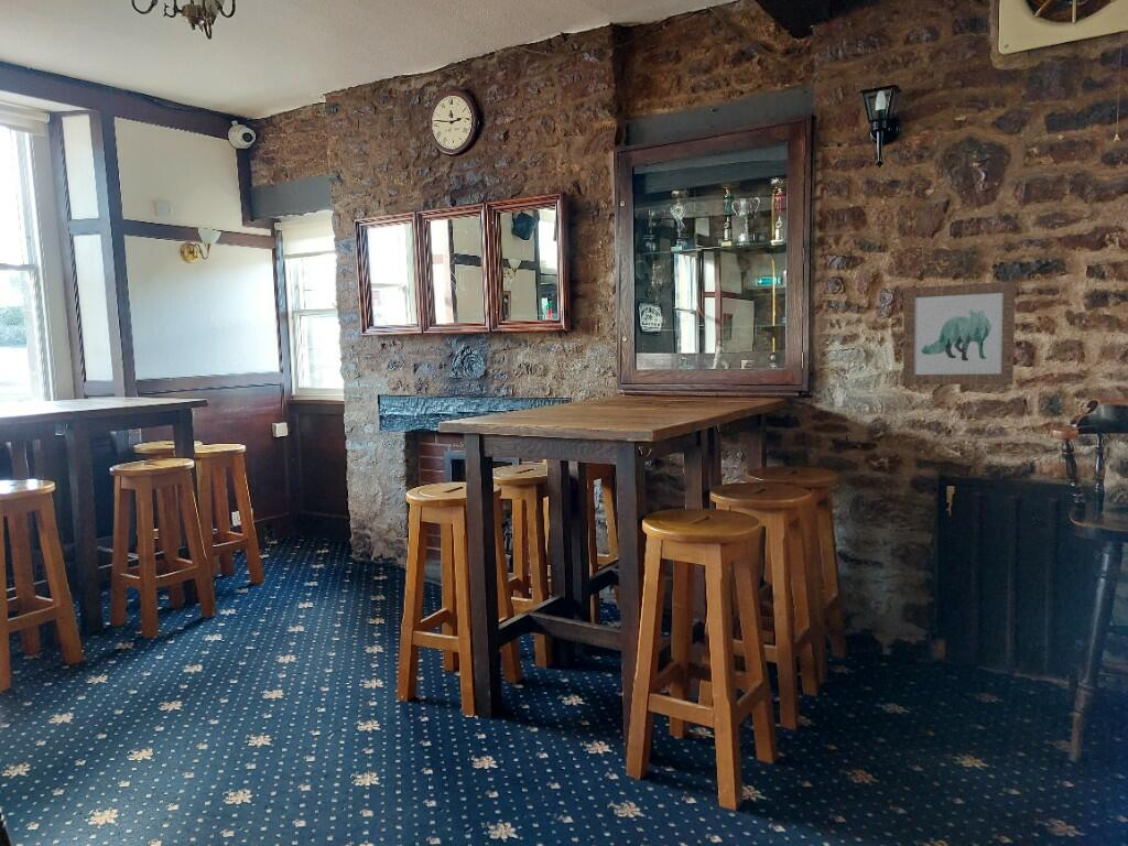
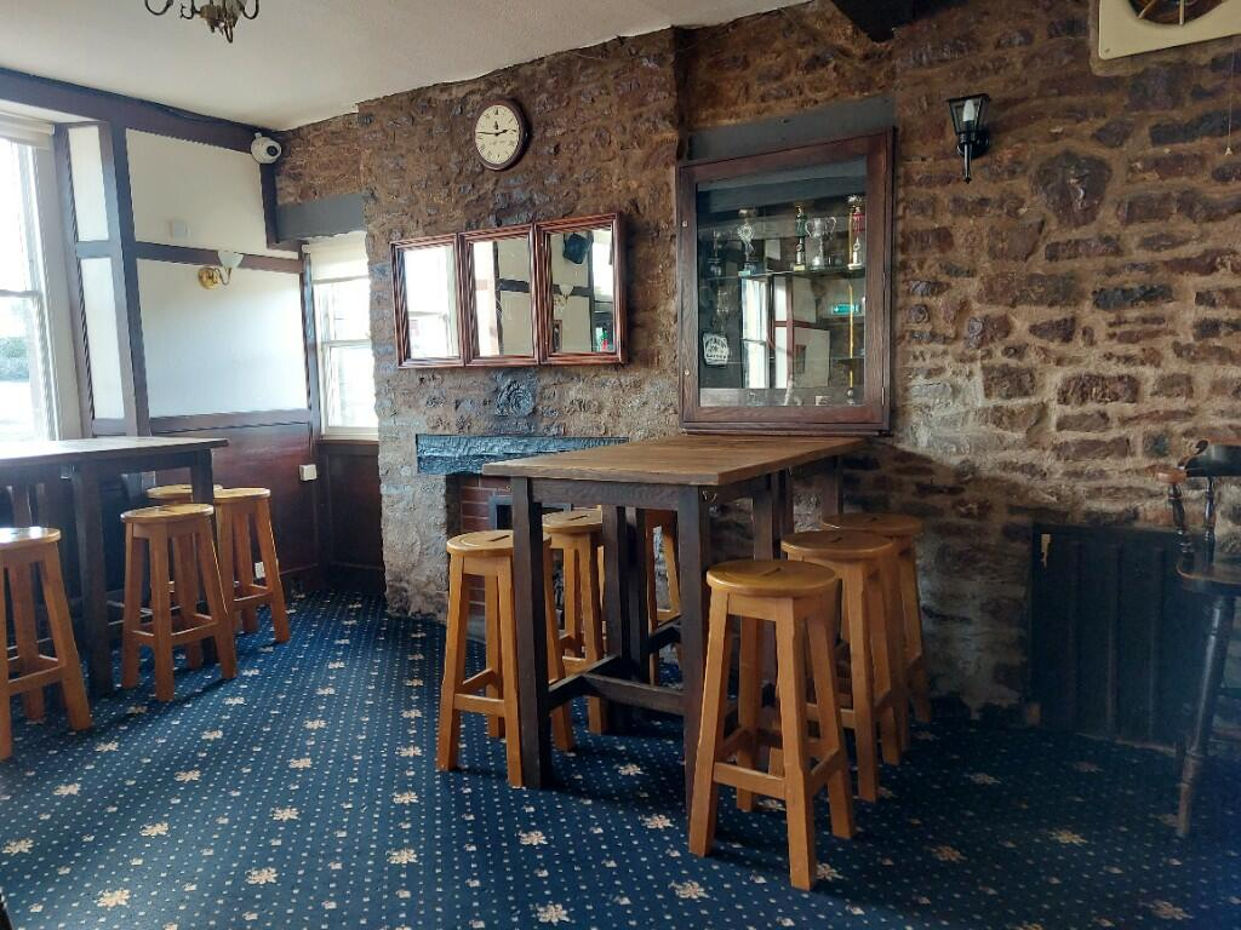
- wall art [902,280,1017,386]
